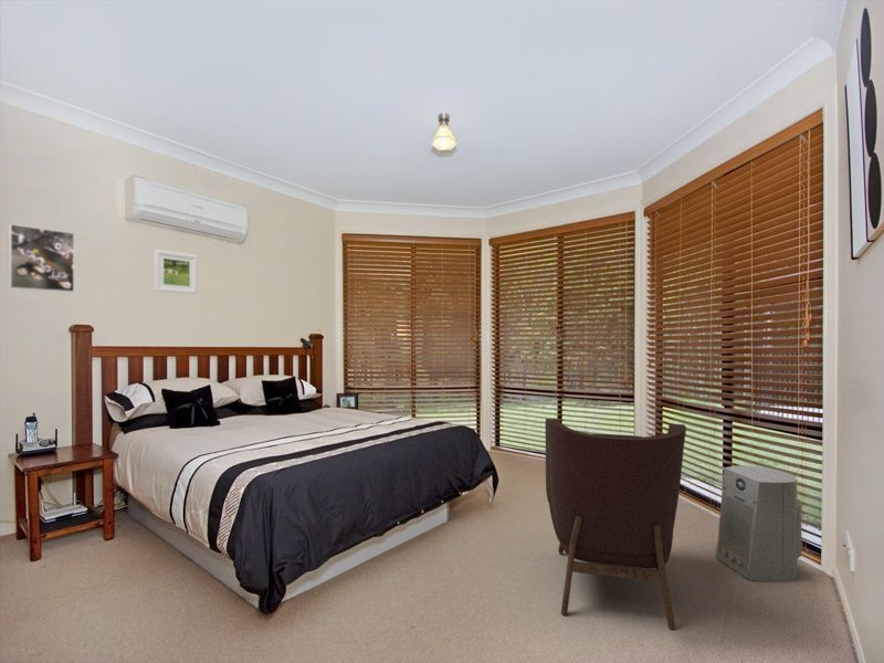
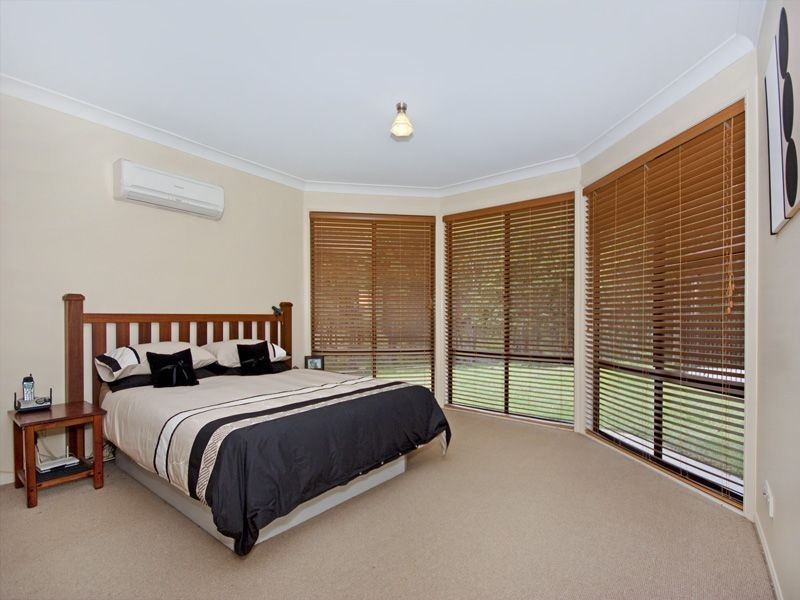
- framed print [8,223,75,293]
- armchair [544,418,687,631]
- fan [715,464,803,583]
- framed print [154,249,198,295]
